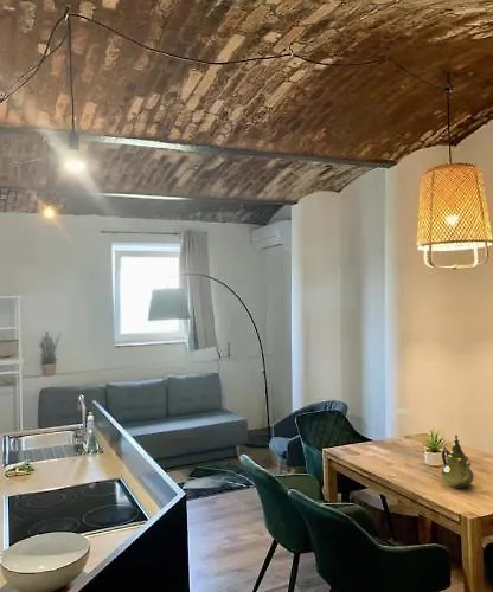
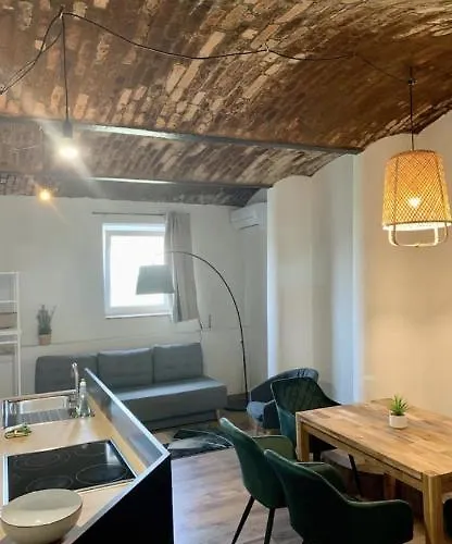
- teapot [440,433,475,489]
